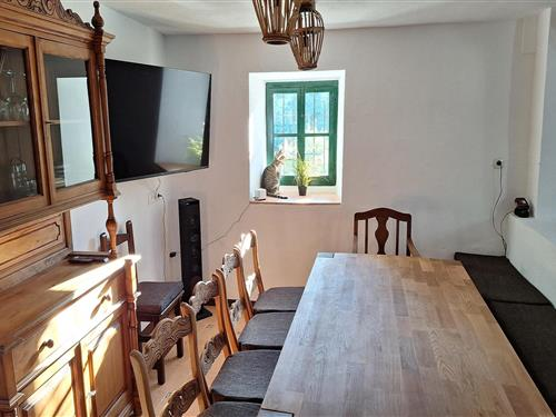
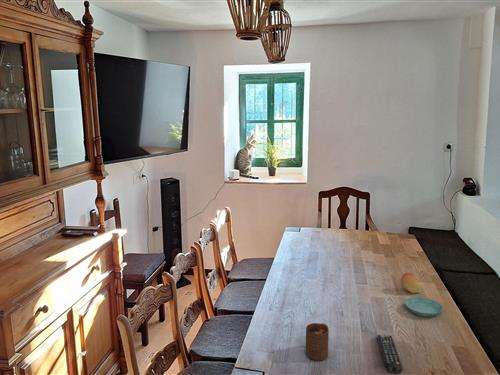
+ remote control [376,334,403,375]
+ fruit [400,272,422,294]
+ cup [305,322,330,362]
+ saucer [404,296,444,318]
